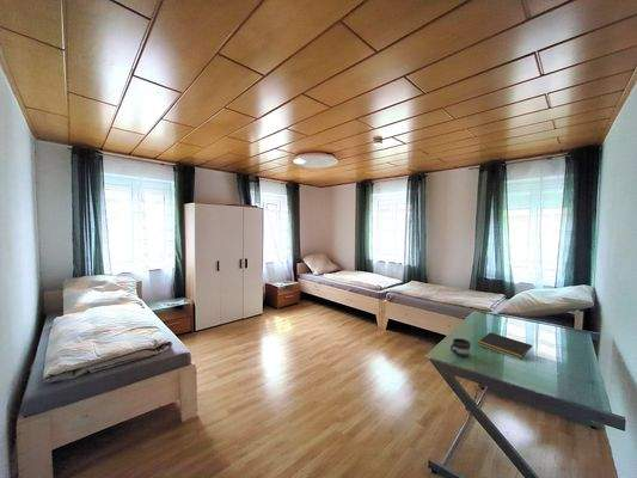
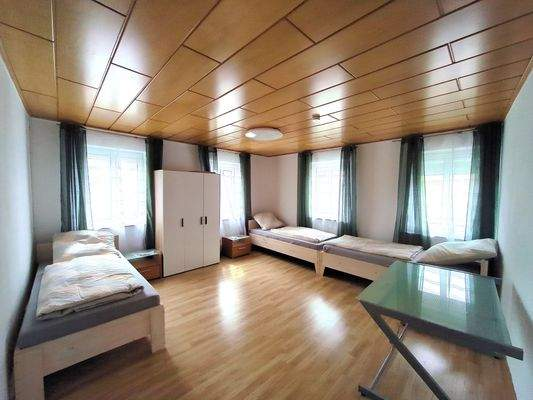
- mug [449,337,472,358]
- notepad [477,331,533,361]
